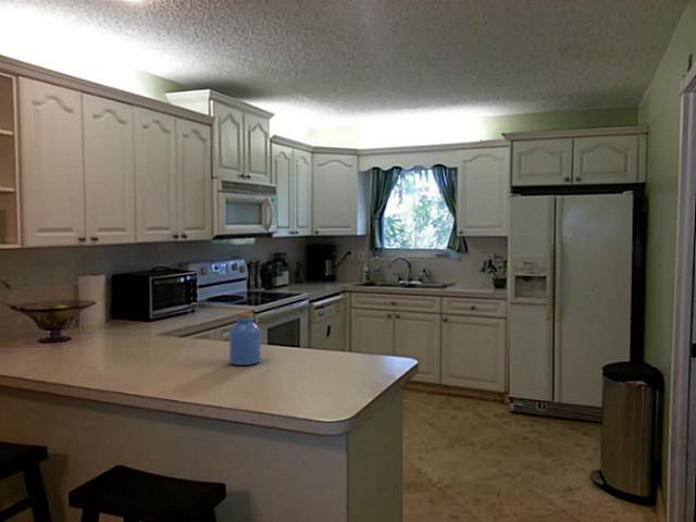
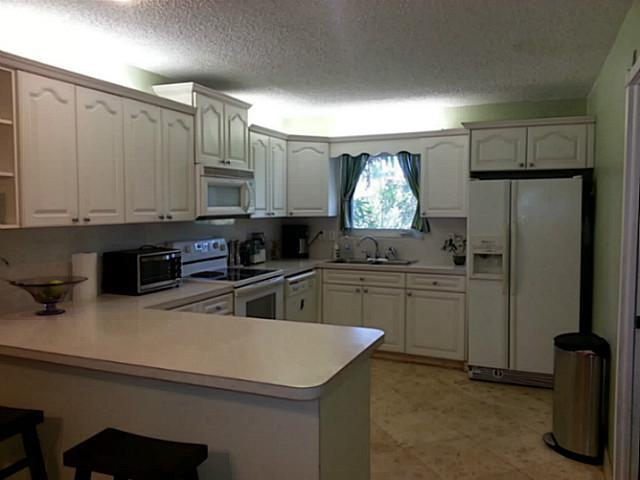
- jar [228,312,262,366]
